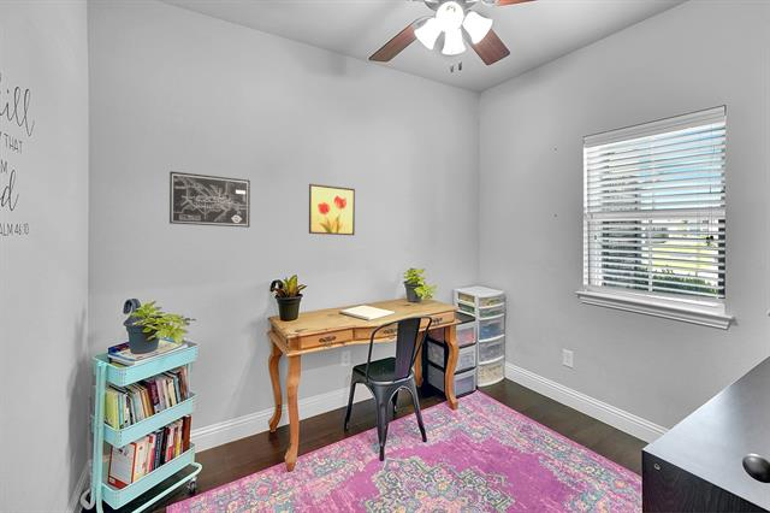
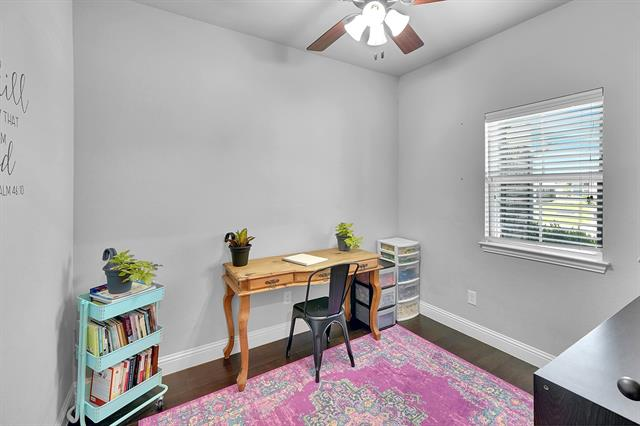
- wall art [308,183,356,236]
- wall art [168,170,251,229]
